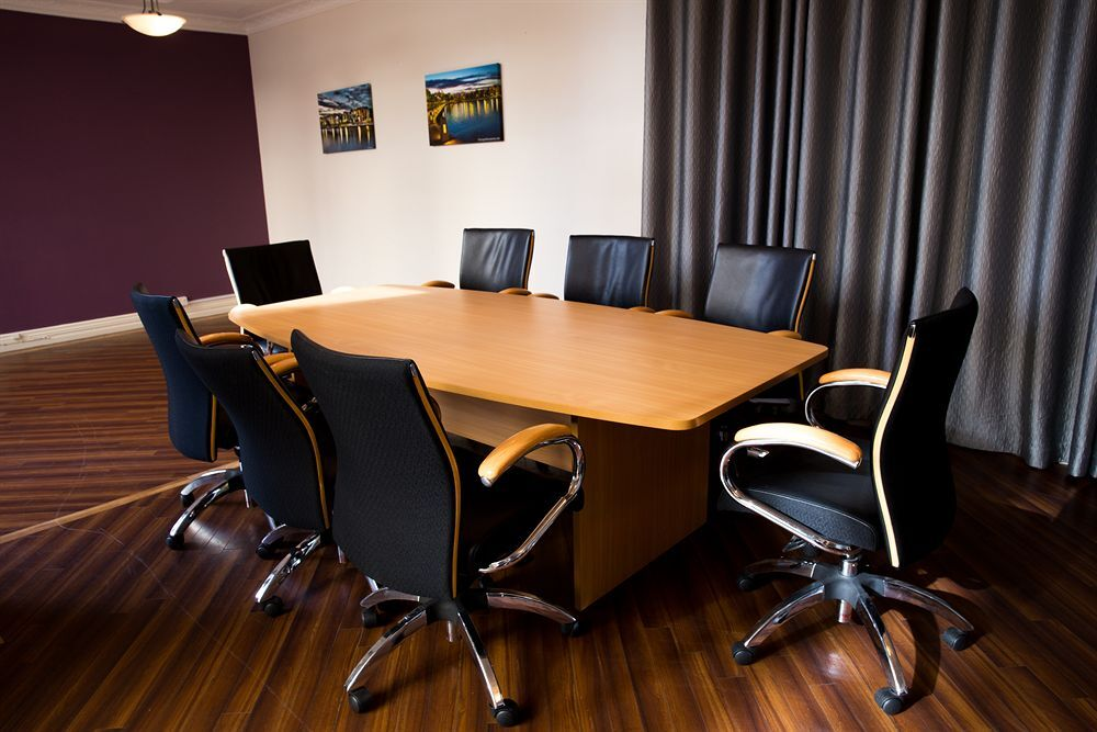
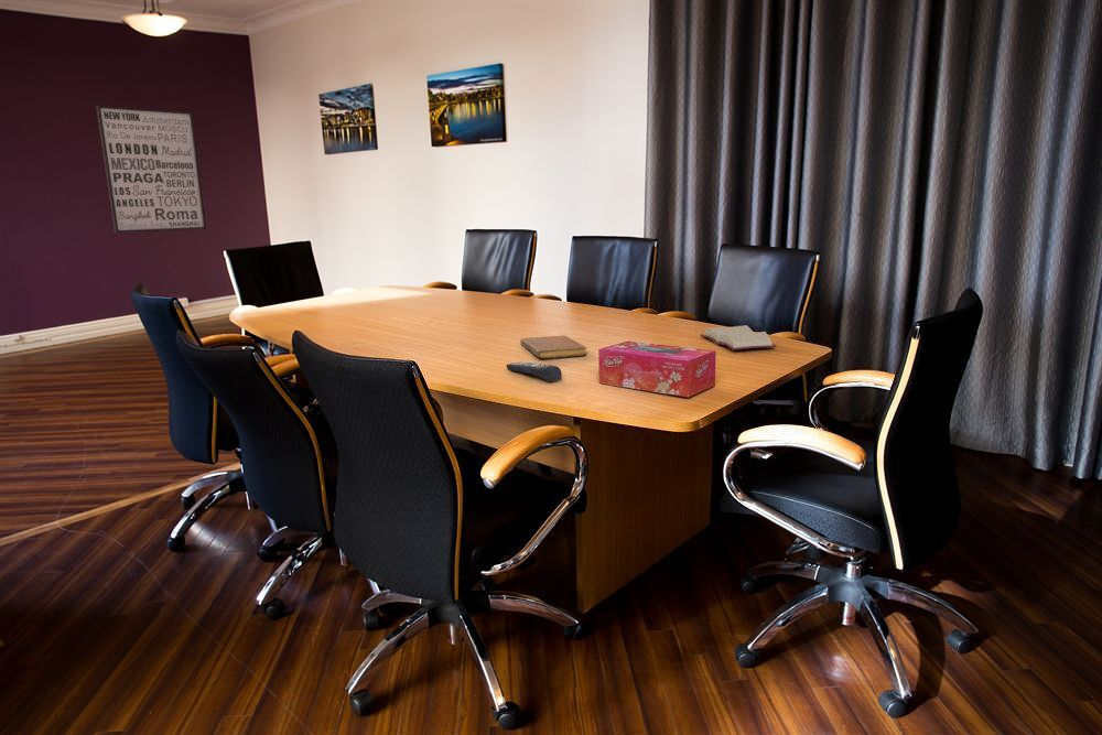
+ wall art [95,105,207,234]
+ tissue box [597,339,717,398]
+ notebook [519,335,587,359]
+ hardback book [699,324,777,352]
+ remote control [506,360,563,382]
